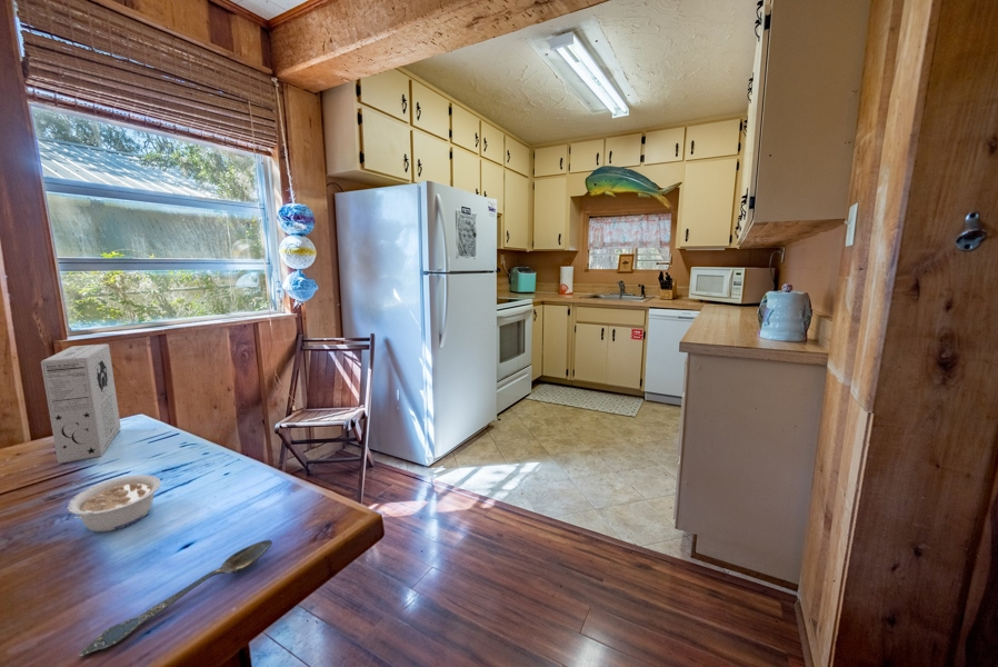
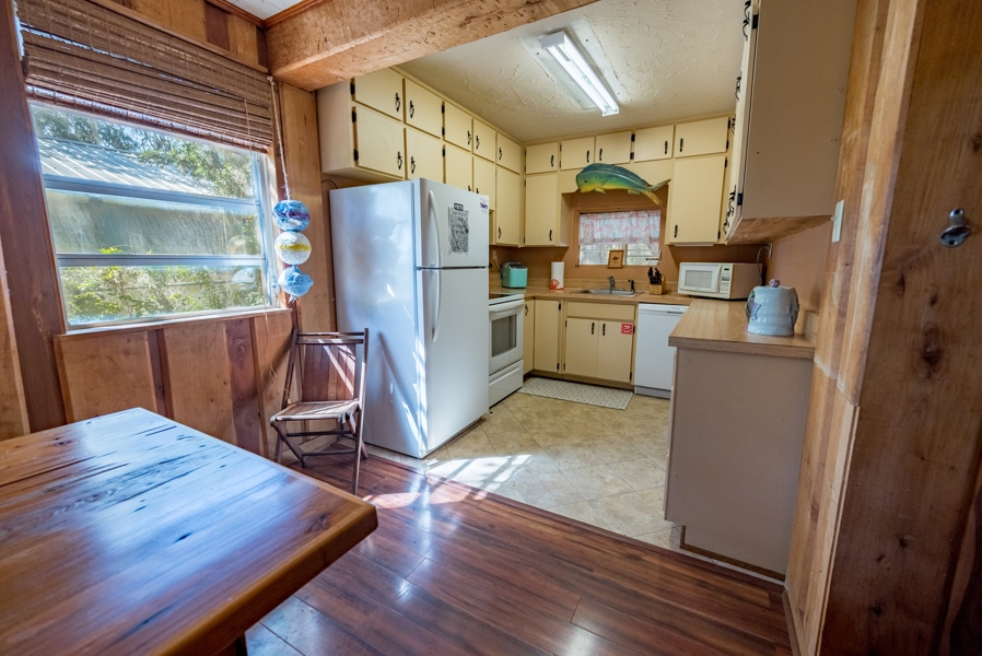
- legume [66,474,162,532]
- cereal box [40,344,122,465]
- spoon [78,539,273,658]
